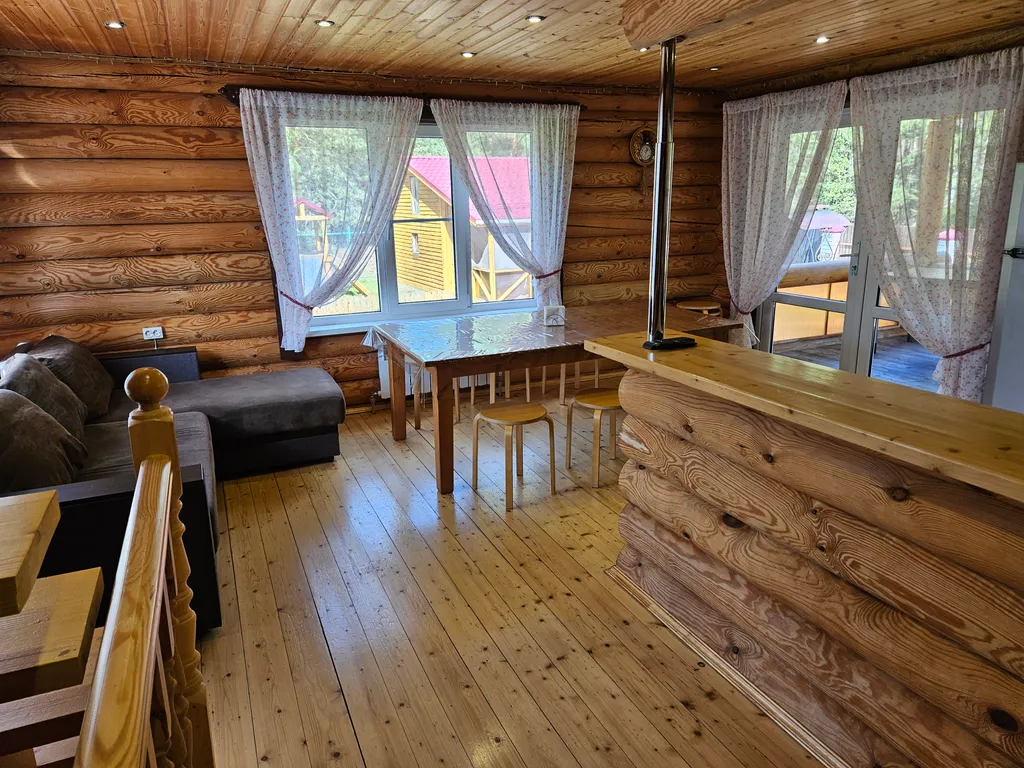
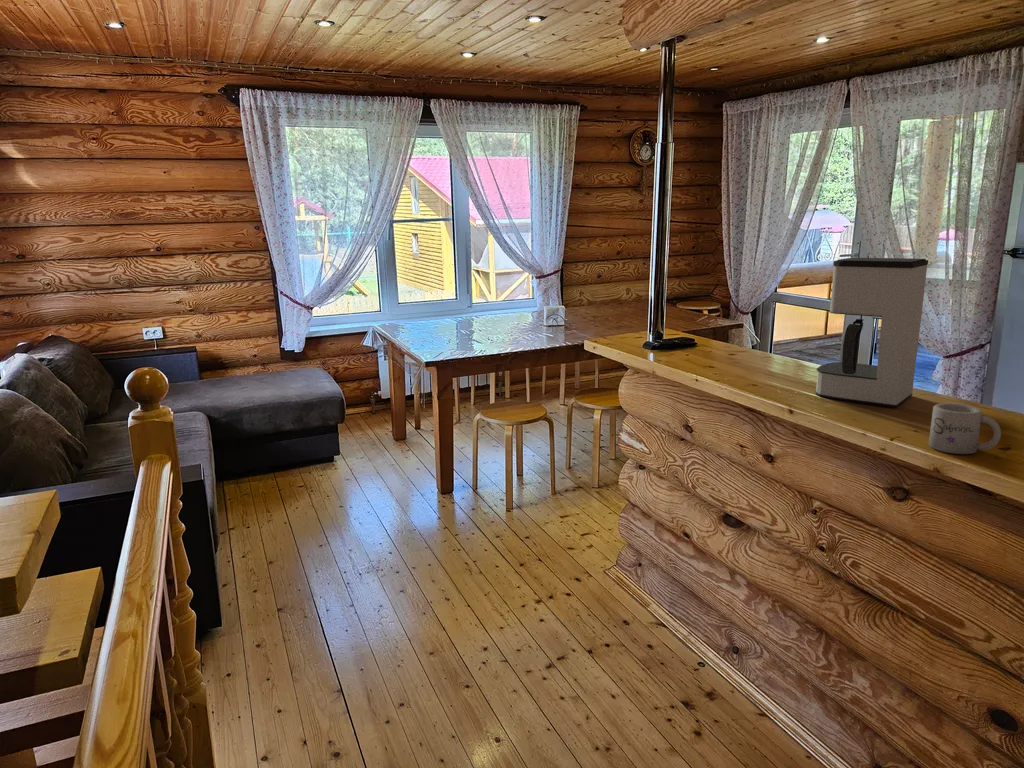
+ coffee maker [815,257,929,408]
+ mug [928,402,1002,455]
